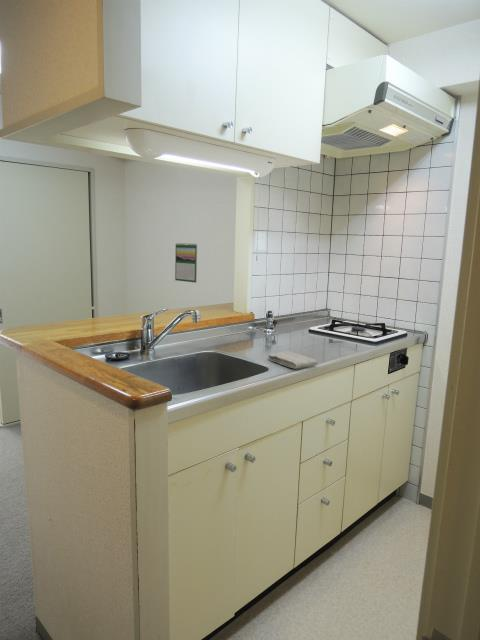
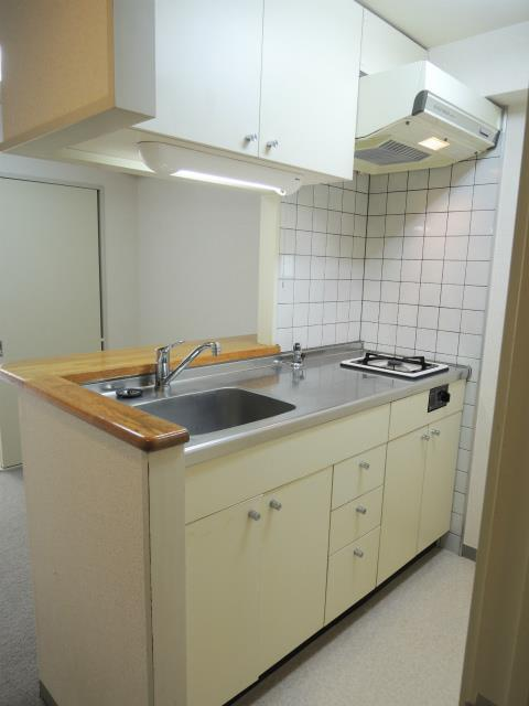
- calendar [174,242,198,284]
- washcloth [267,350,318,370]
